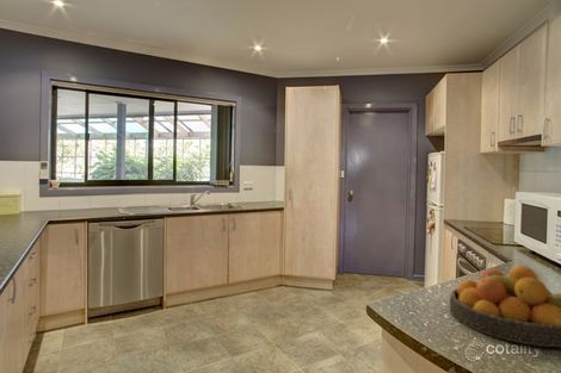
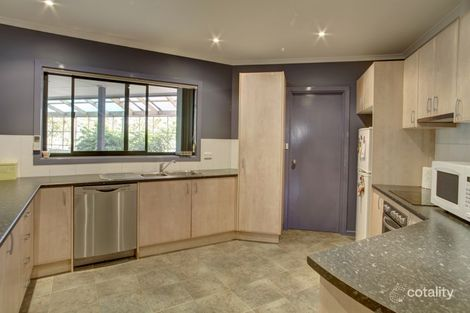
- fruit bowl [449,265,561,348]
